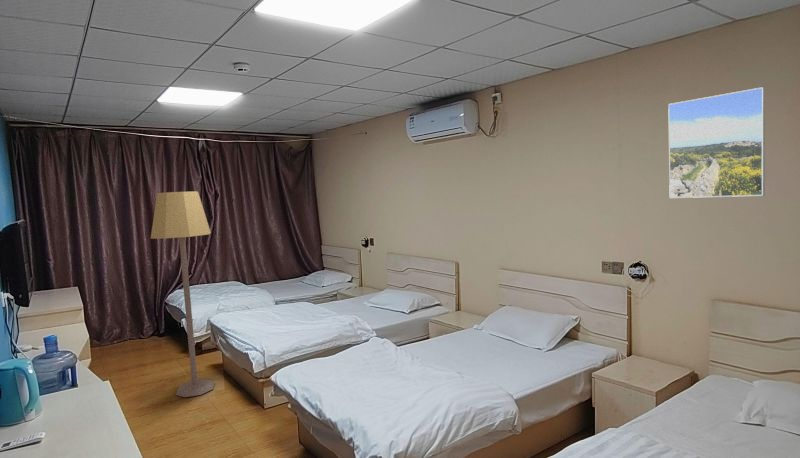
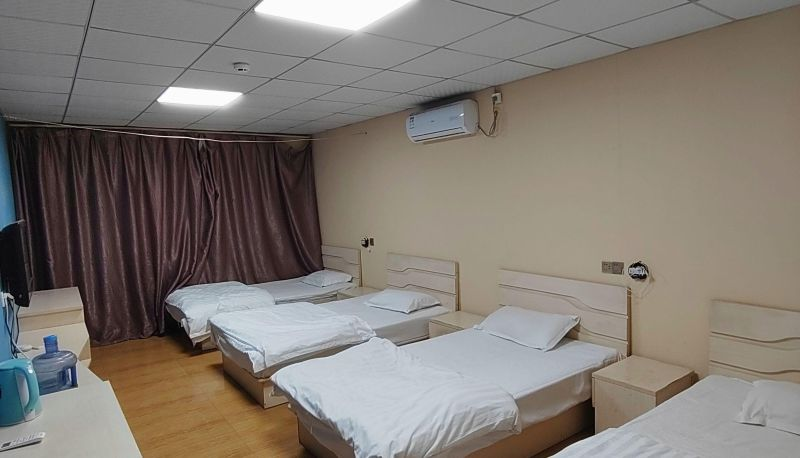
- lamp [150,190,215,398]
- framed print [667,86,766,199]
